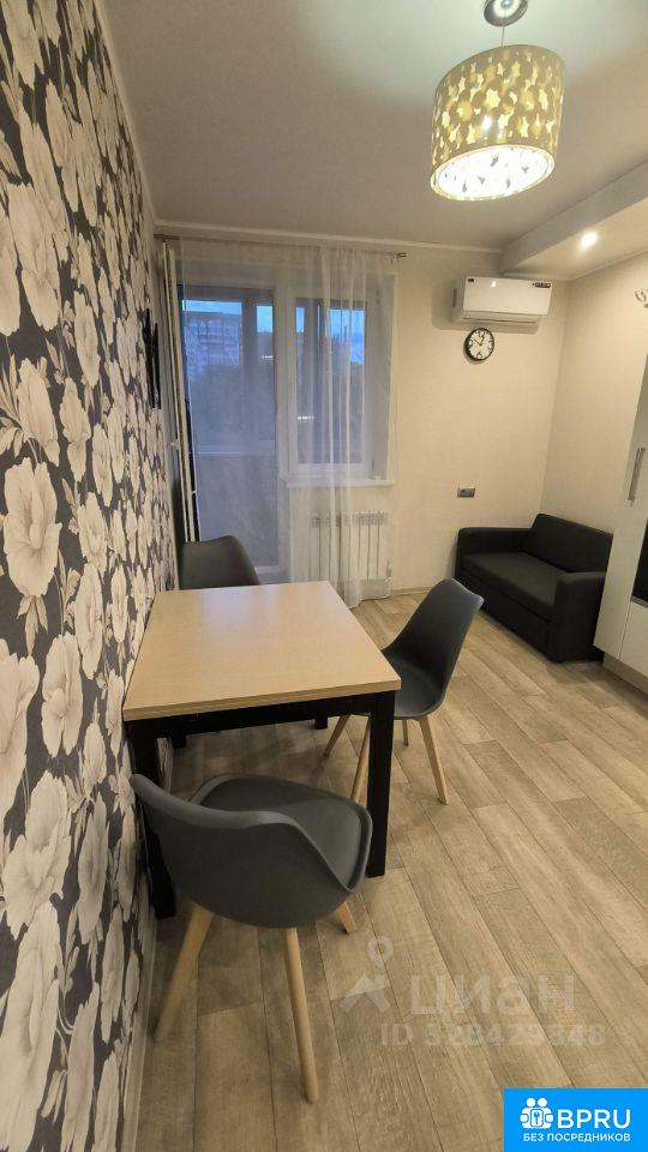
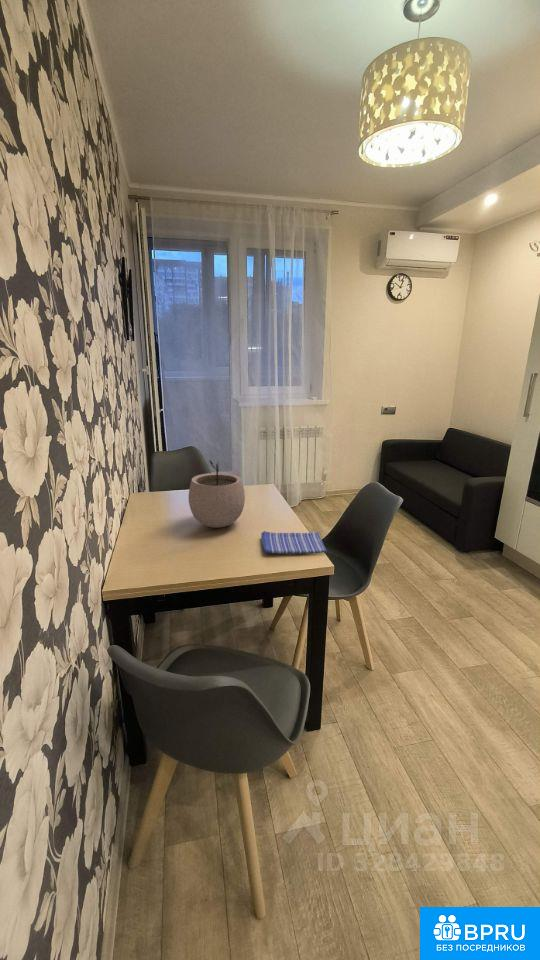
+ plant pot [188,460,246,529]
+ dish towel [260,530,328,555]
